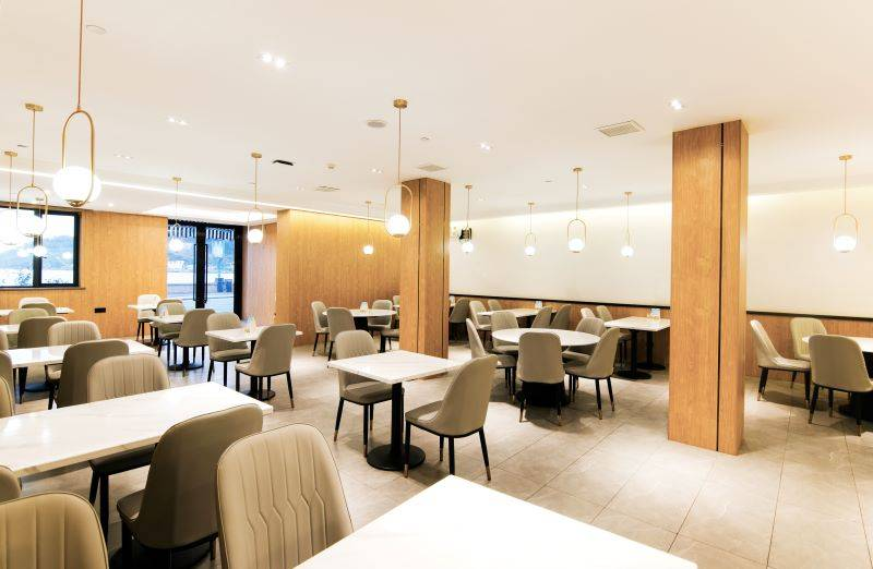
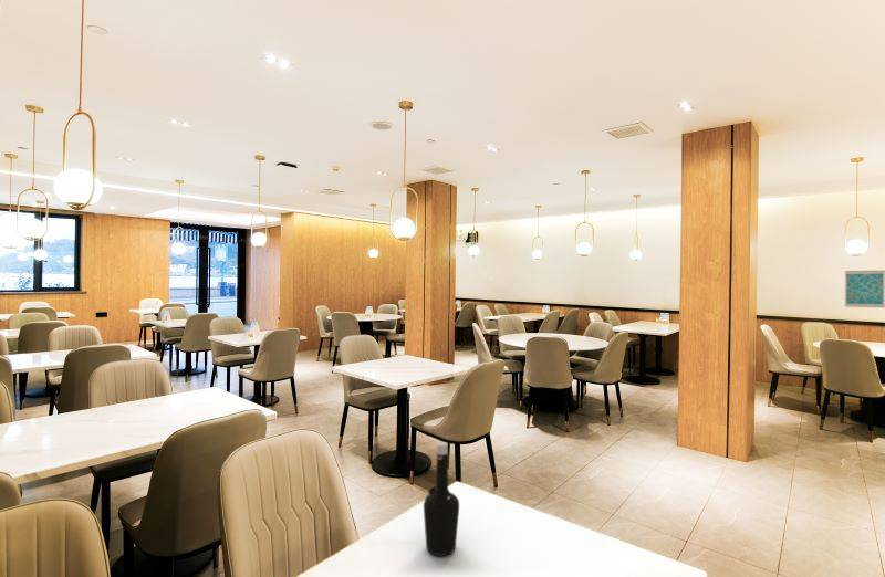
+ bottle [423,441,460,557]
+ wall art [844,270,885,308]
